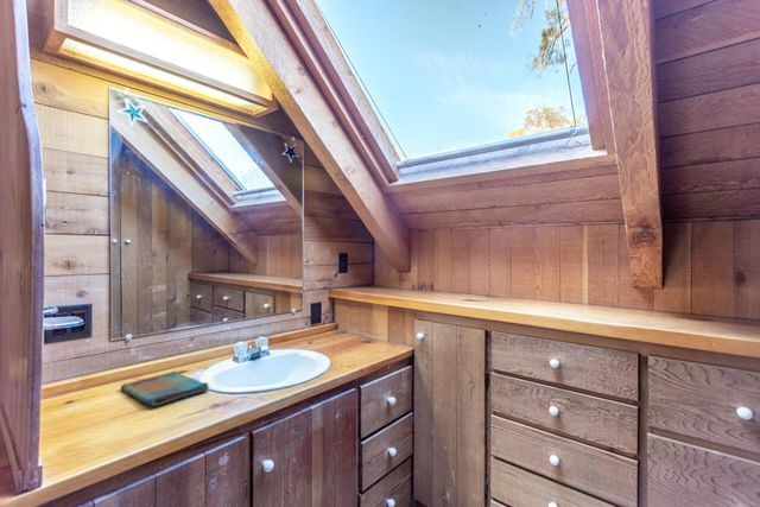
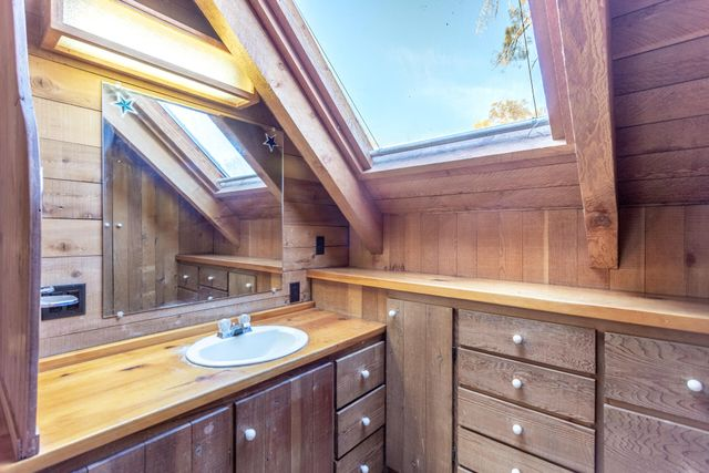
- dish towel [120,370,210,407]
